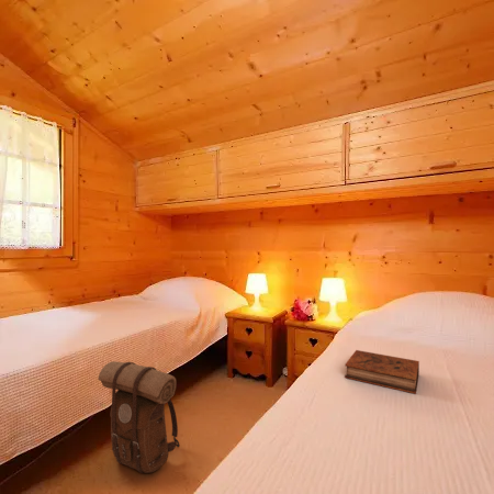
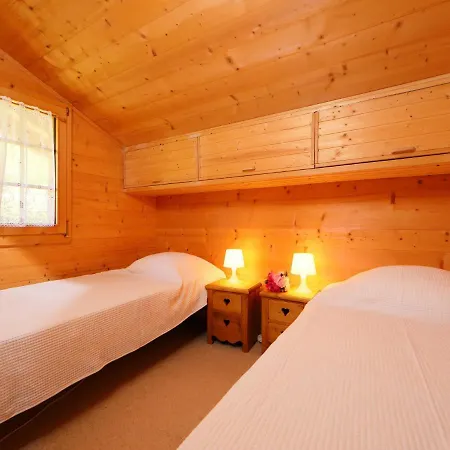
- backpack [97,360,180,474]
- book [344,349,420,395]
